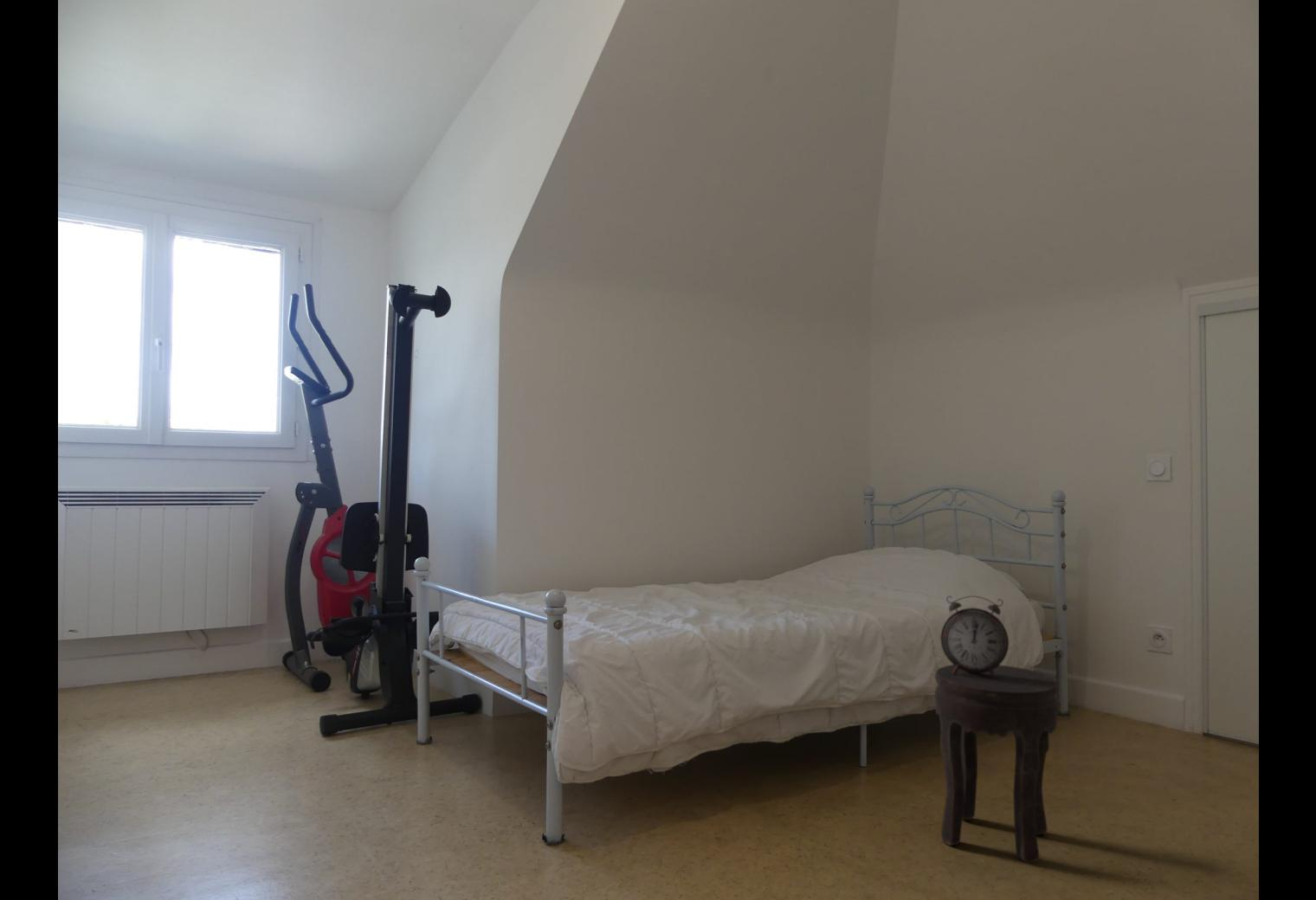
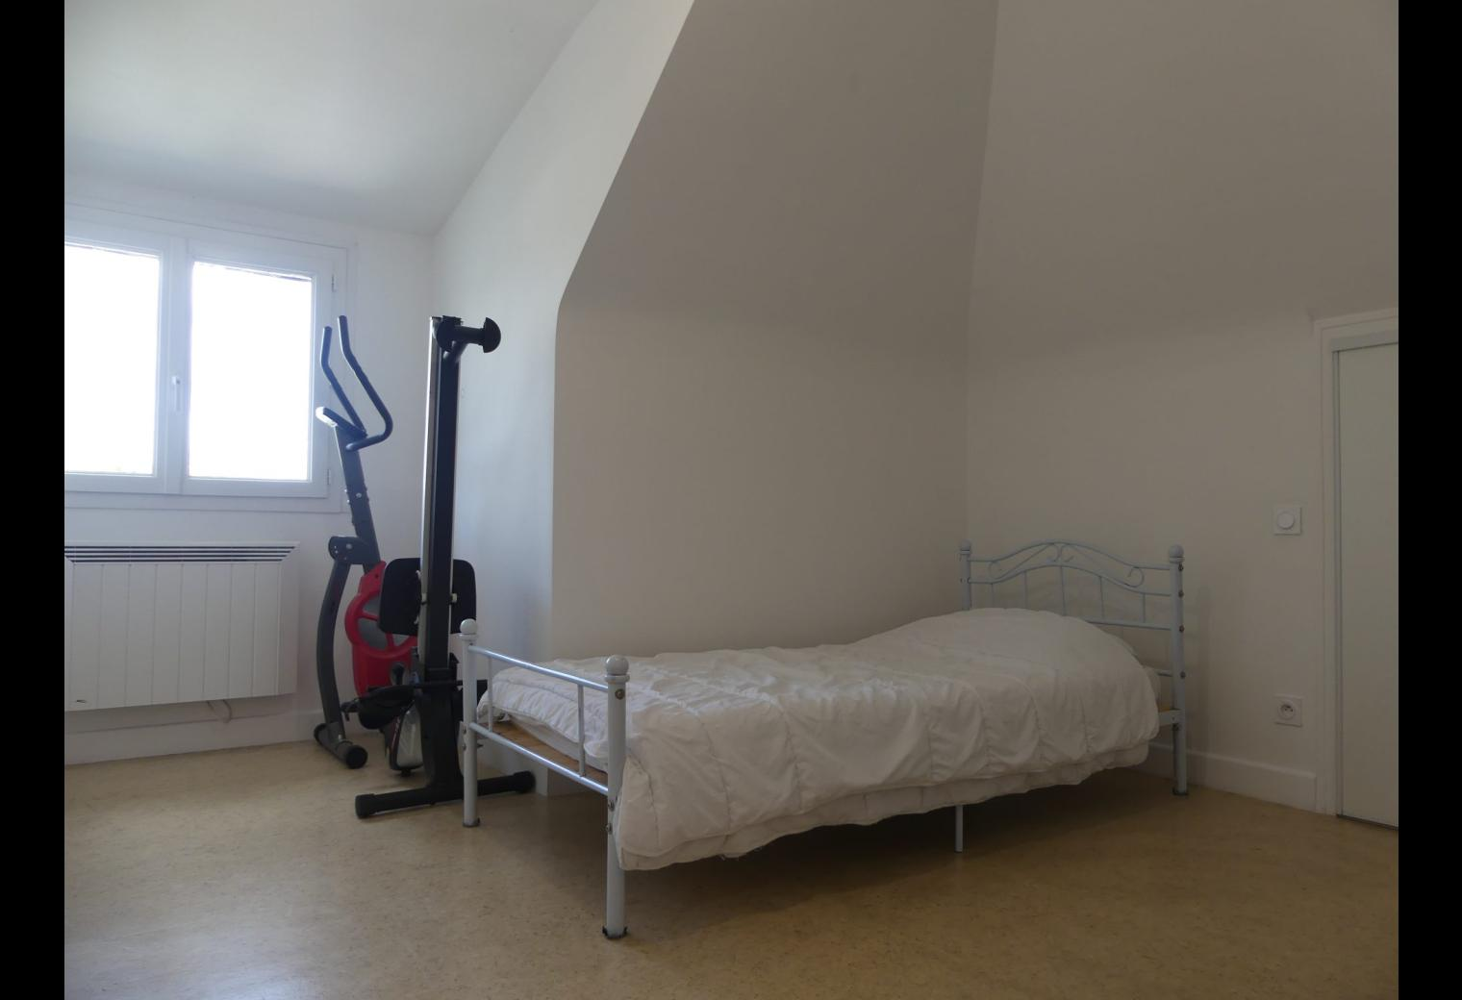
- alarm clock [939,595,1010,678]
- side table [933,664,1060,864]
